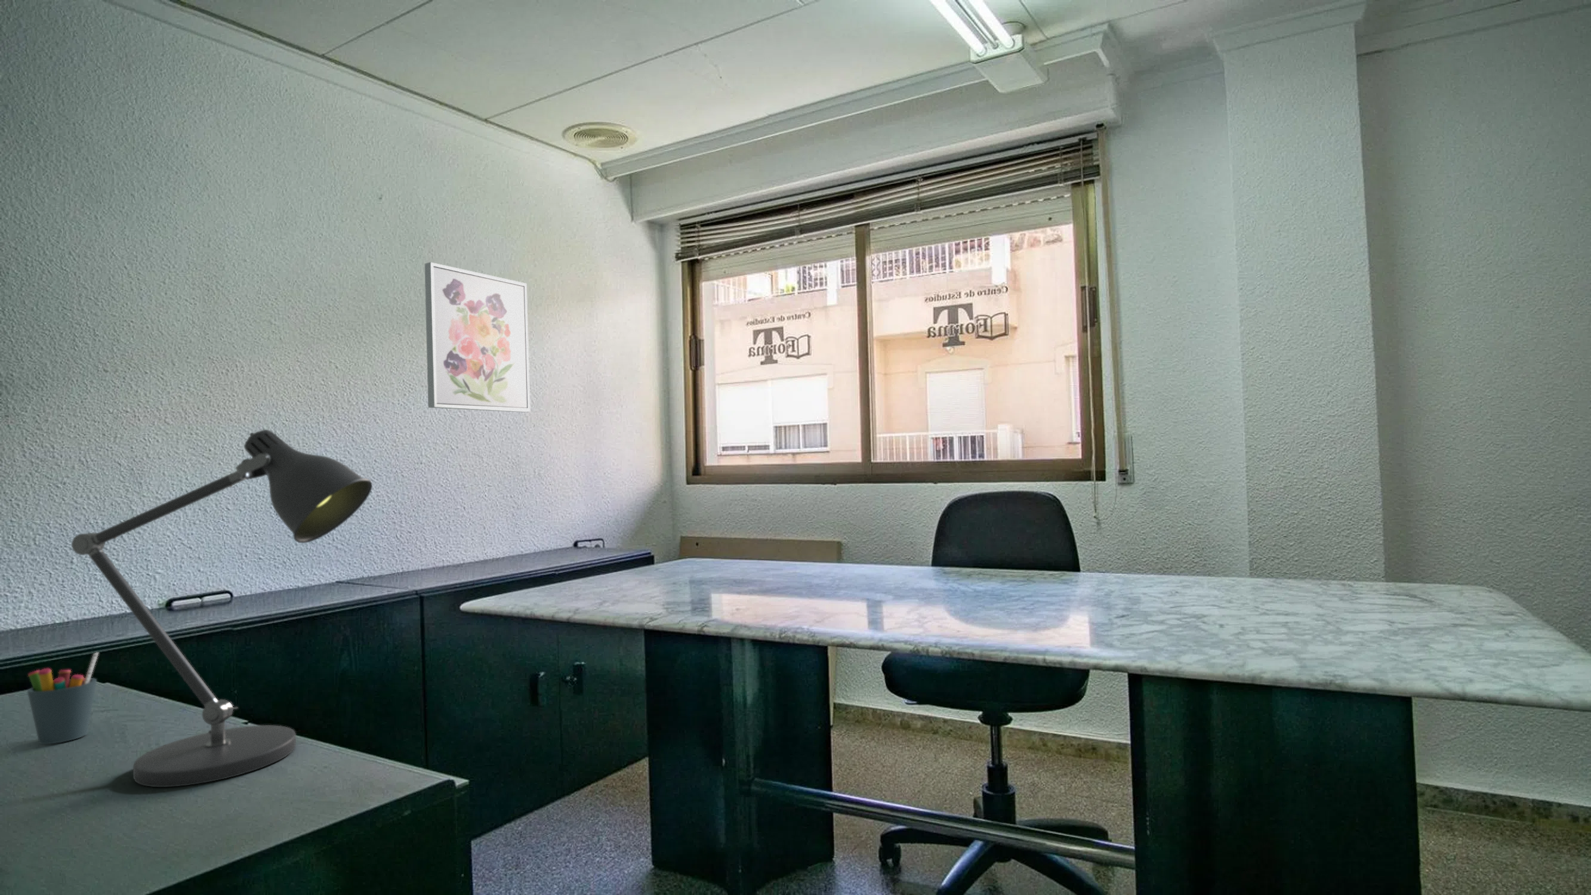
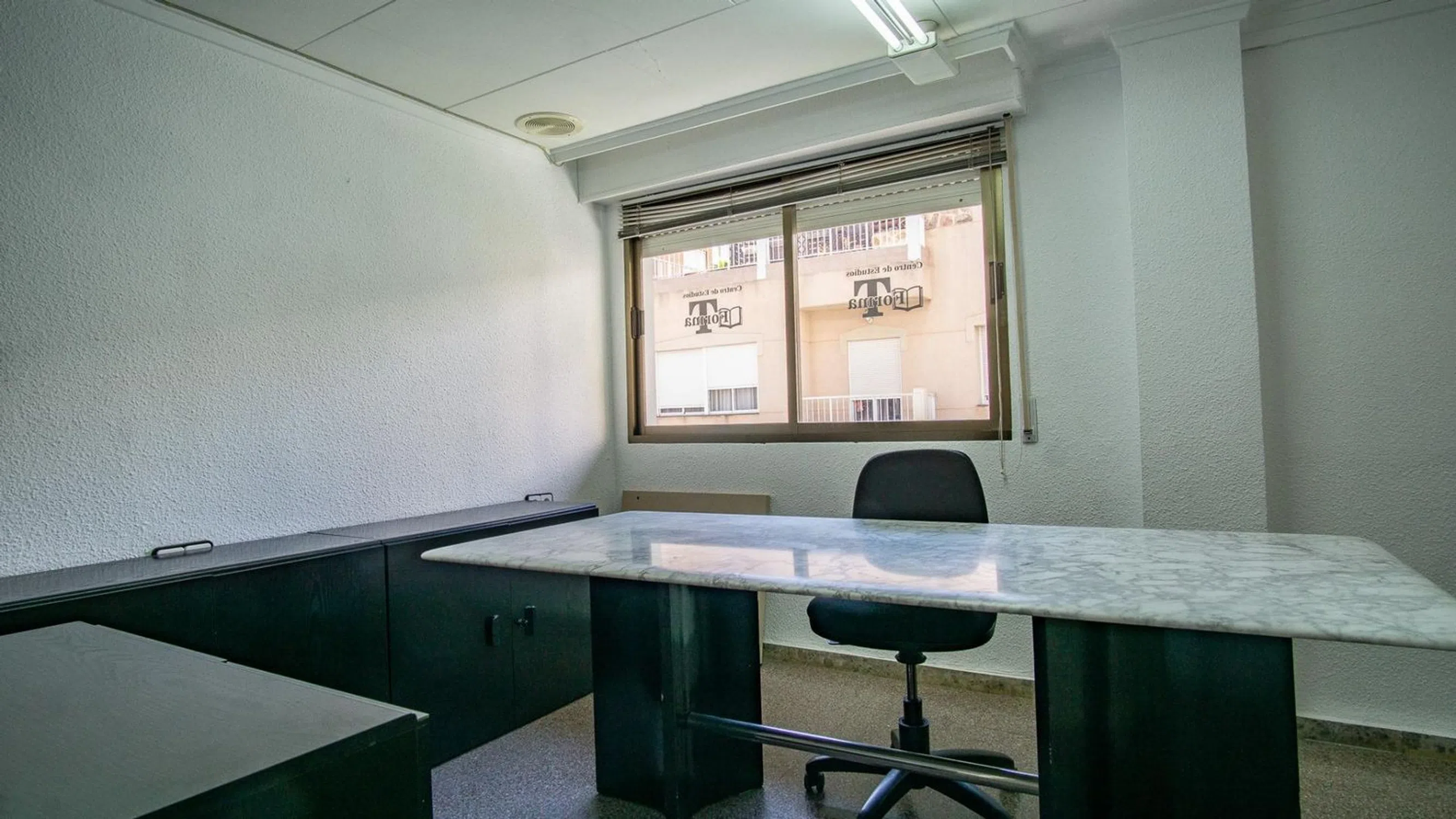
- wall art [424,261,531,413]
- pen holder [27,651,99,744]
- desk lamp [71,429,373,788]
